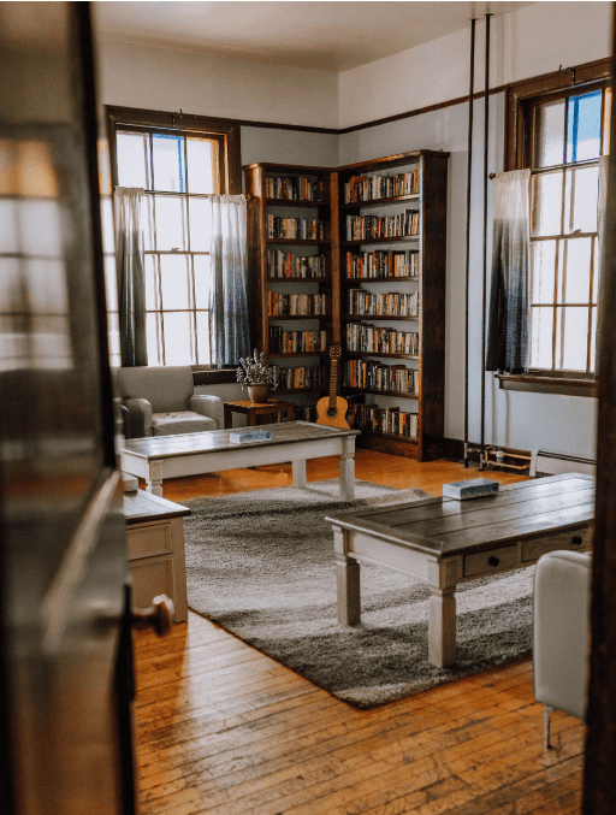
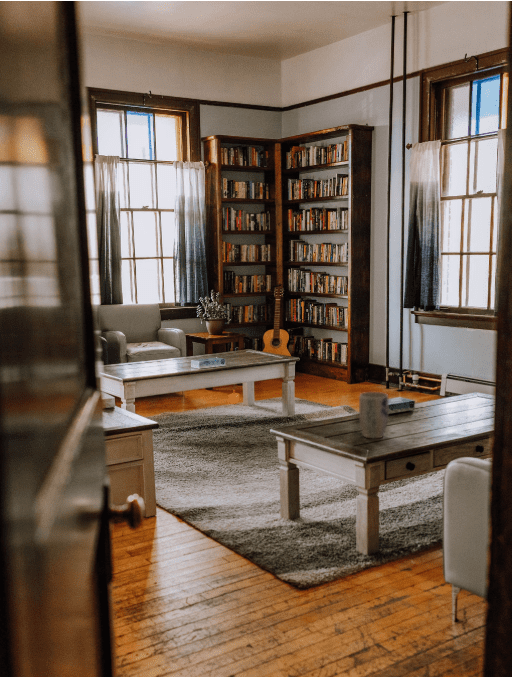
+ plant pot [358,391,390,440]
